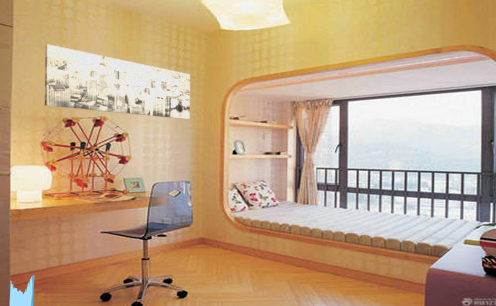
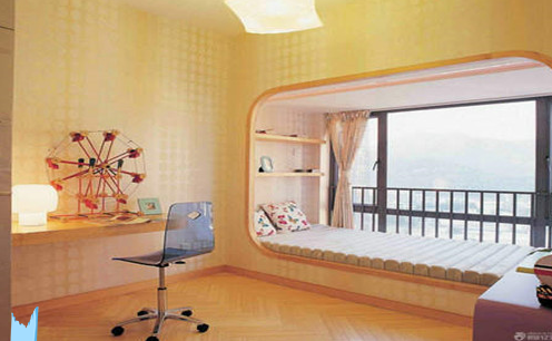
- wall art [44,43,191,120]
